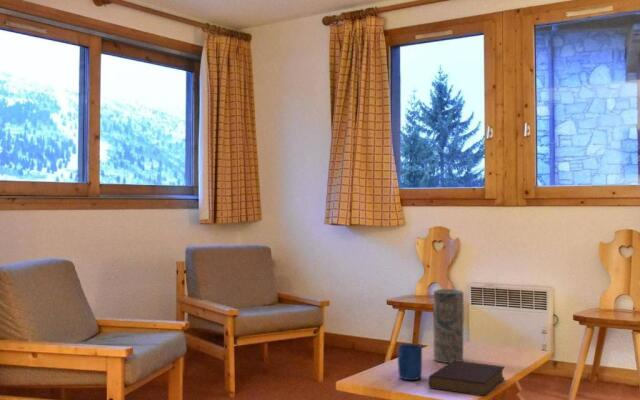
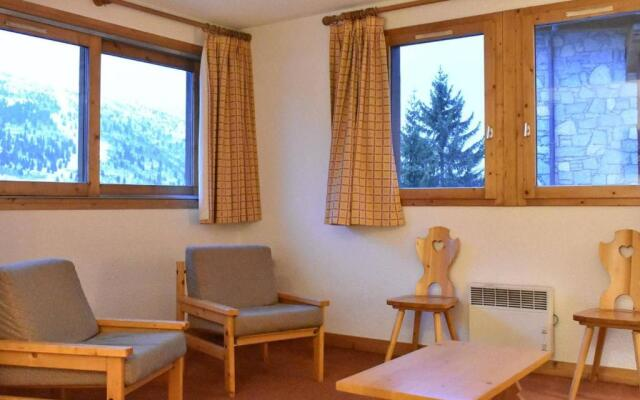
- vase [432,288,465,364]
- book [427,360,506,397]
- mug [397,343,423,381]
